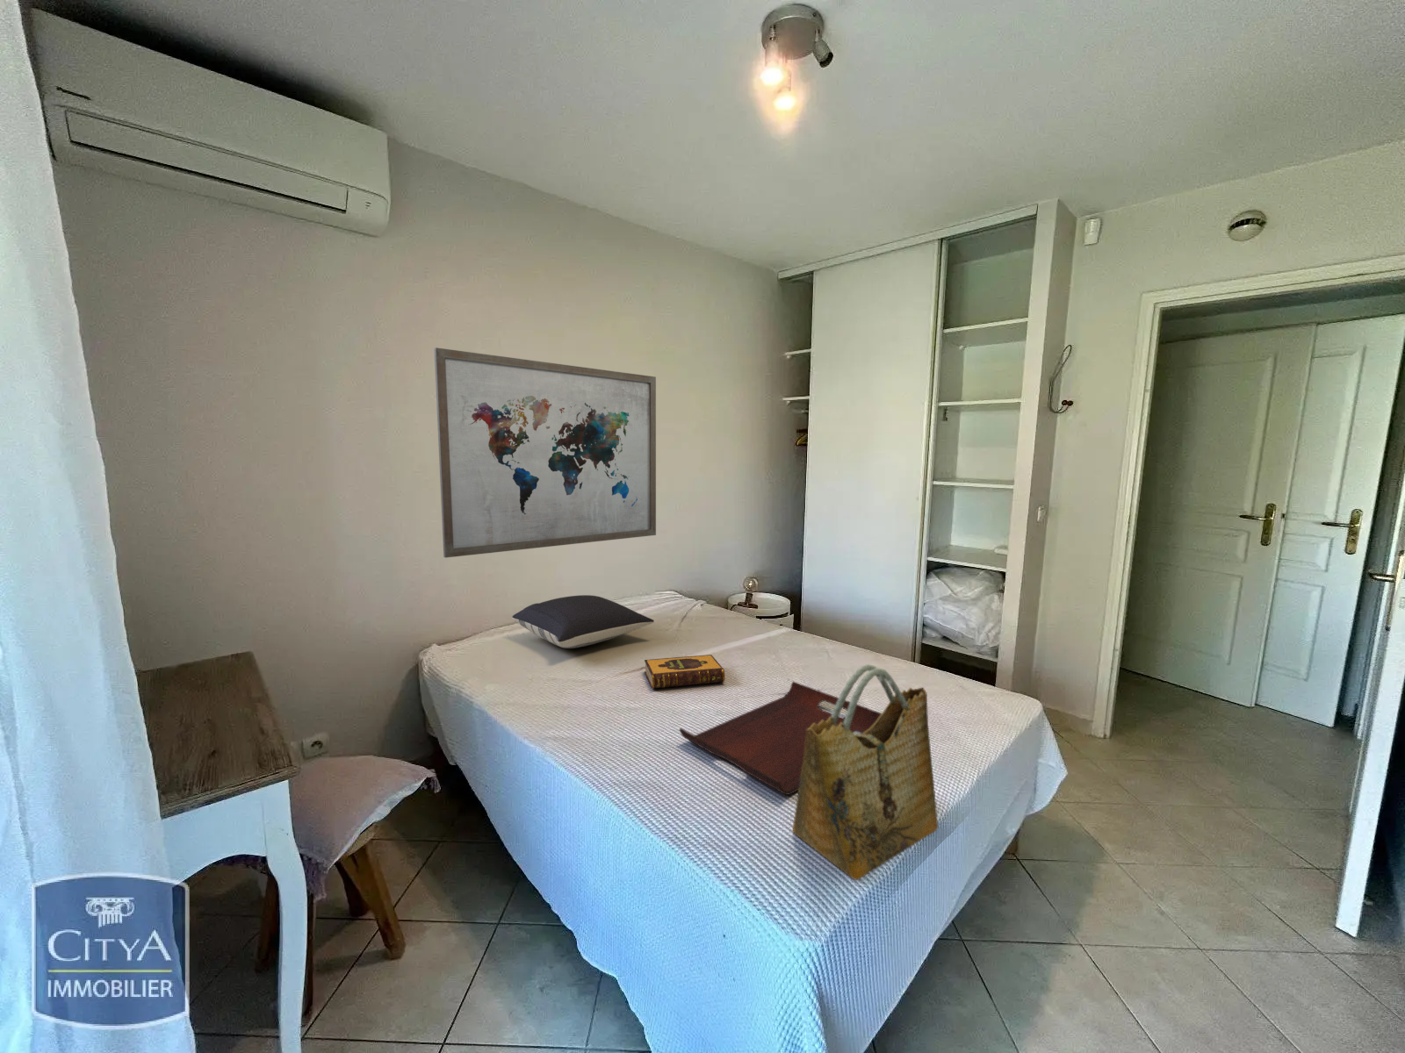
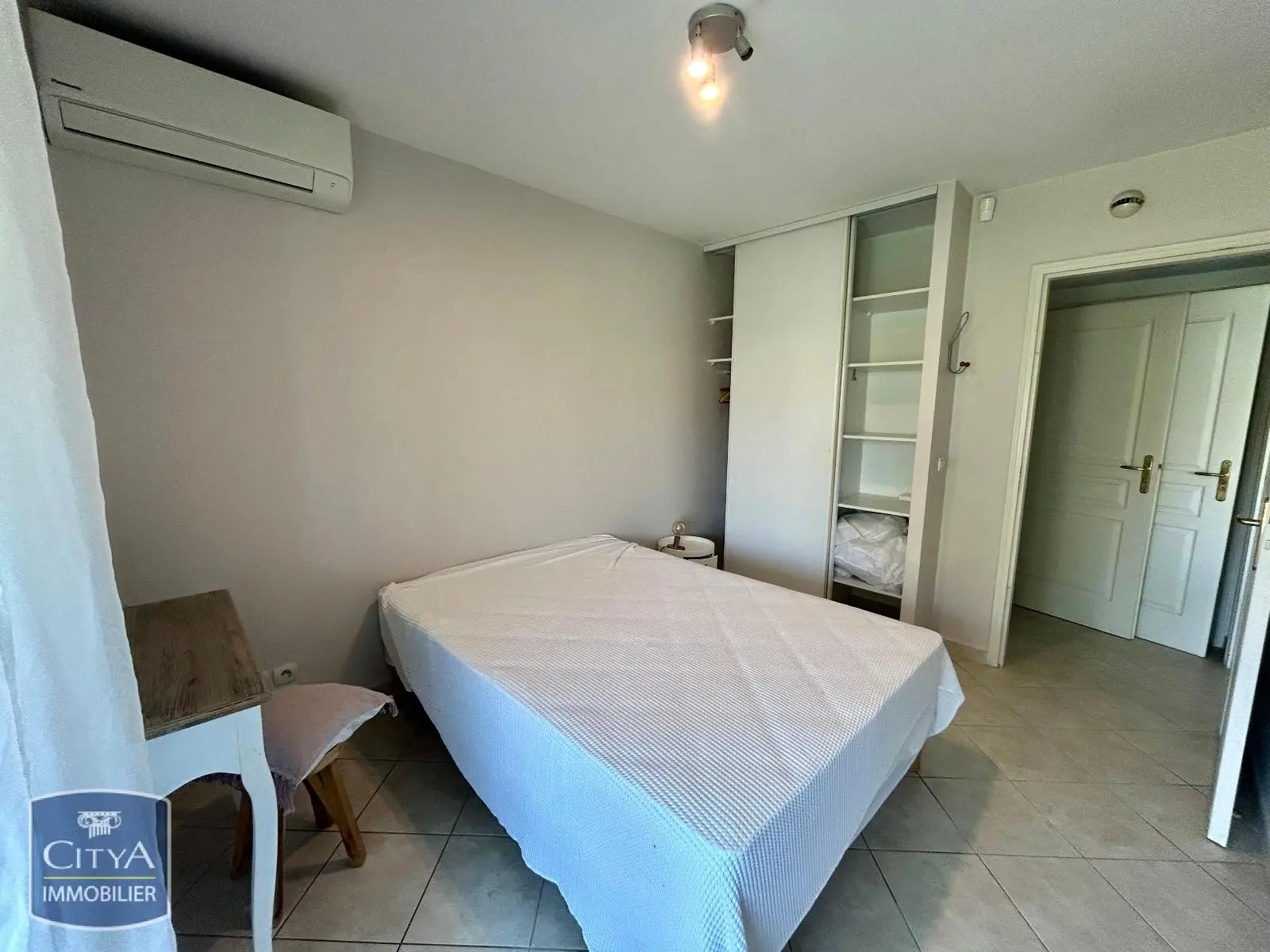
- wall art [433,347,657,559]
- hardback book [644,654,726,690]
- grocery bag [792,664,939,882]
- pillow [511,594,655,649]
- serving tray [679,681,882,796]
